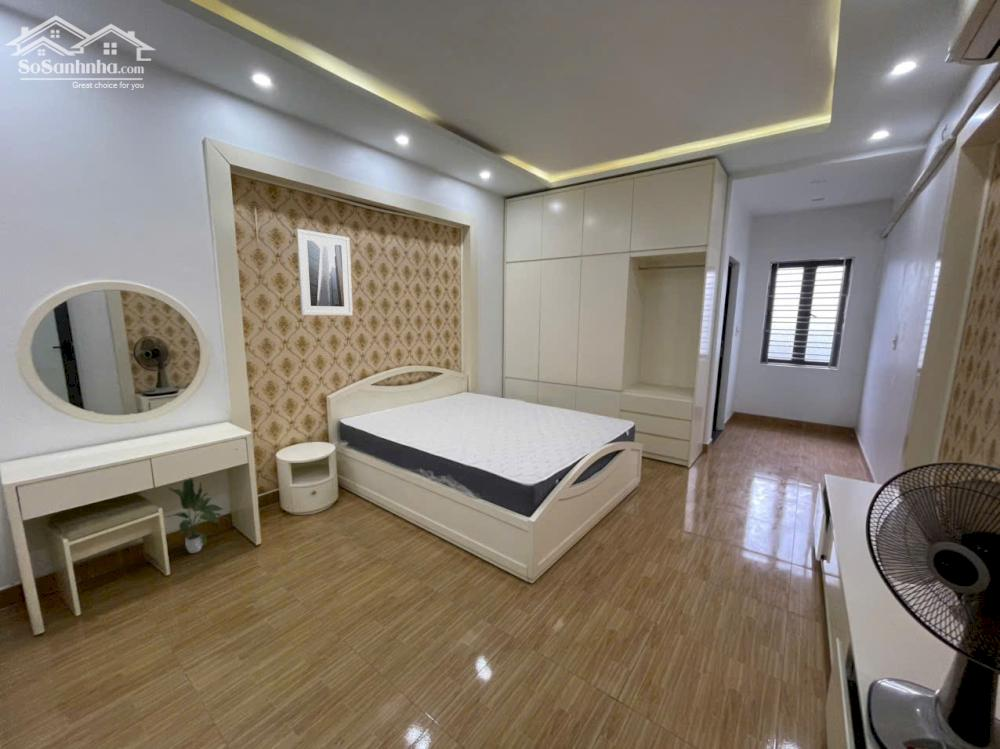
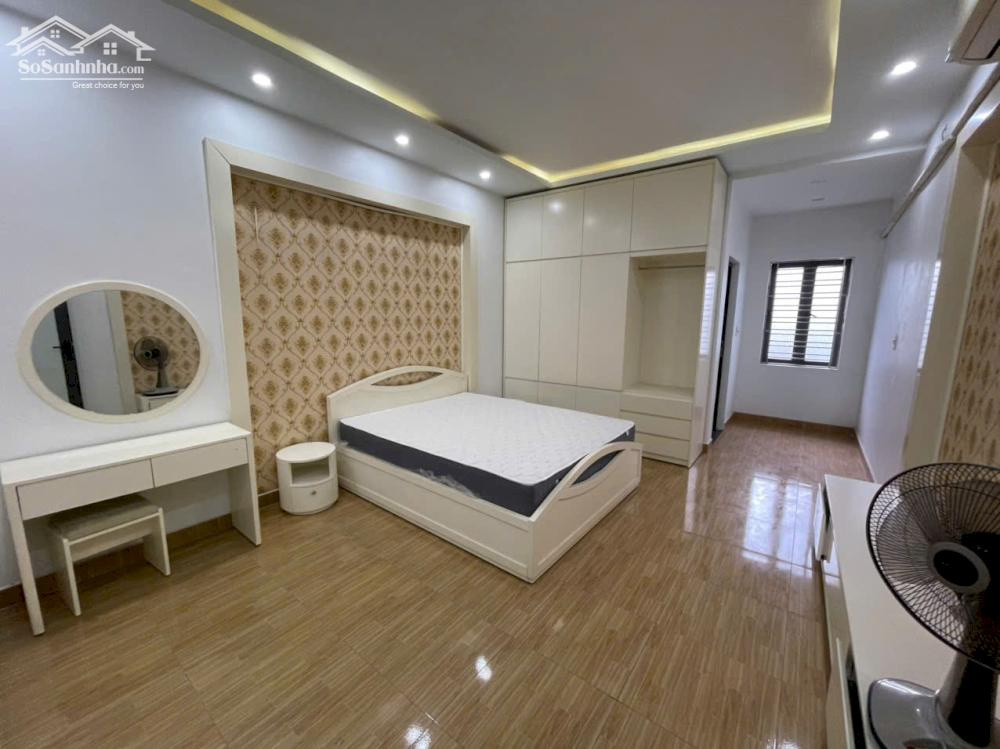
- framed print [295,228,354,316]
- potted plant [164,478,228,554]
